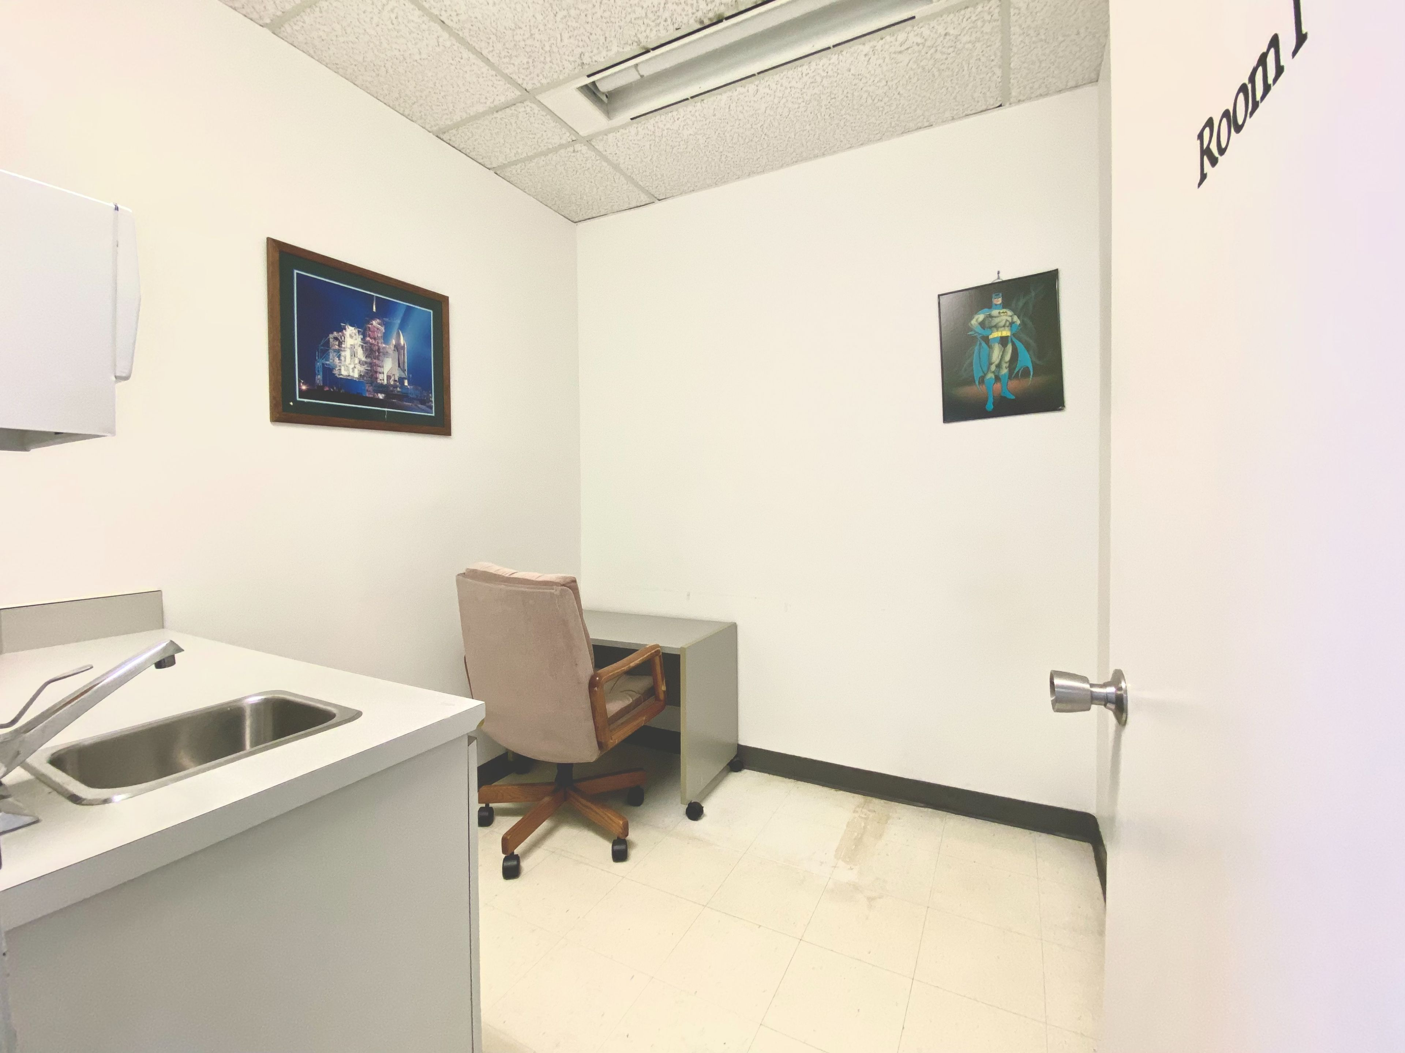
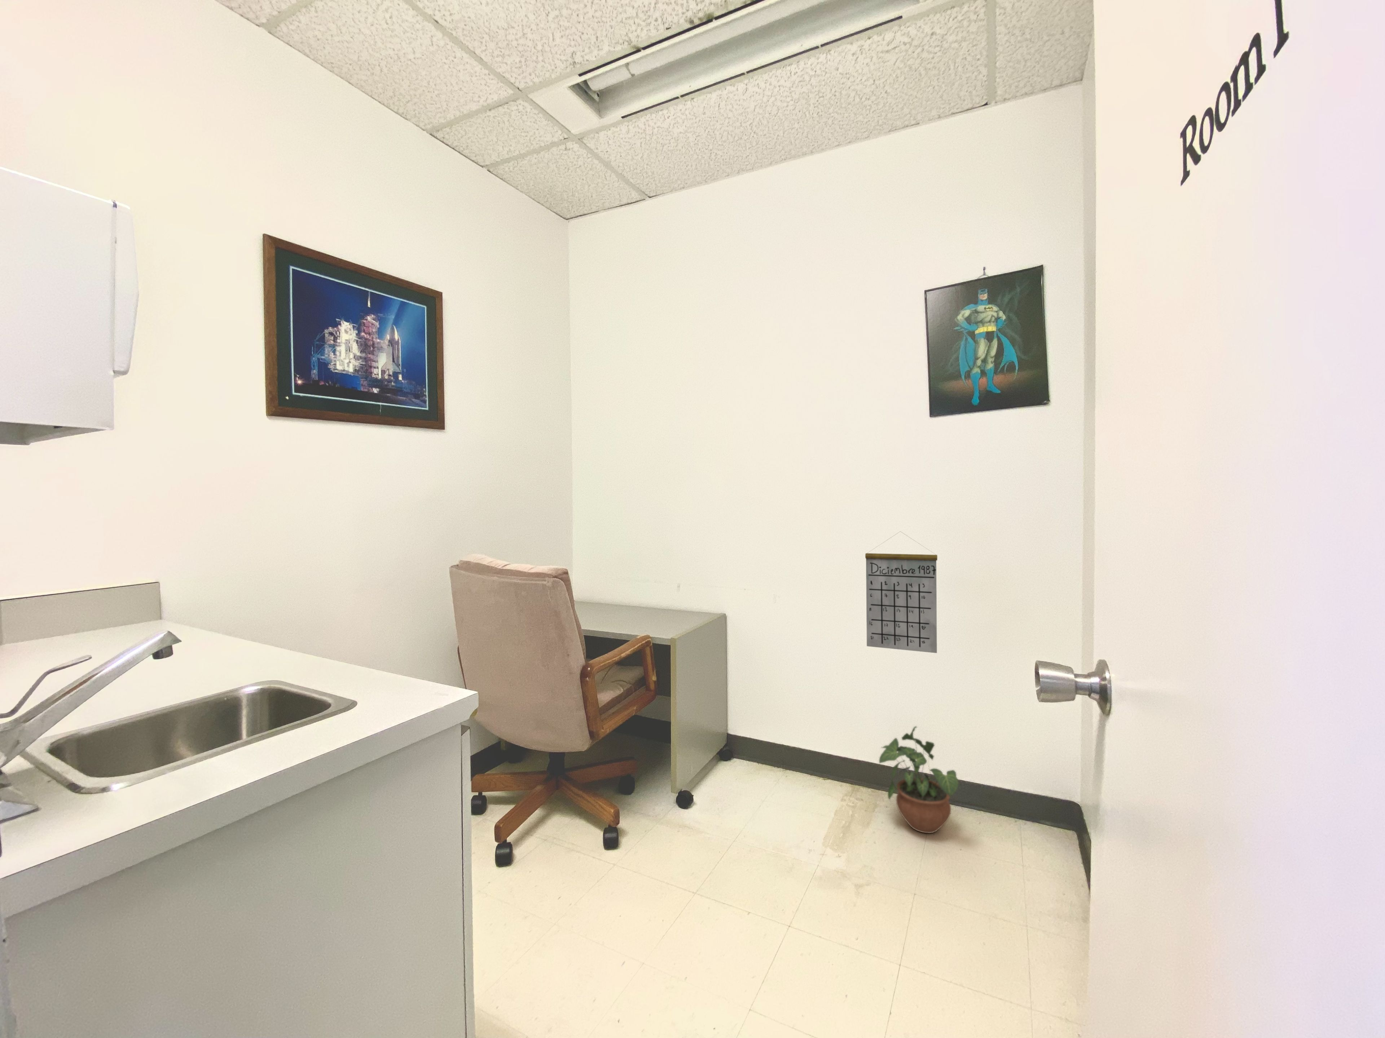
+ potted plant [879,725,959,834]
+ calendar [865,531,938,653]
